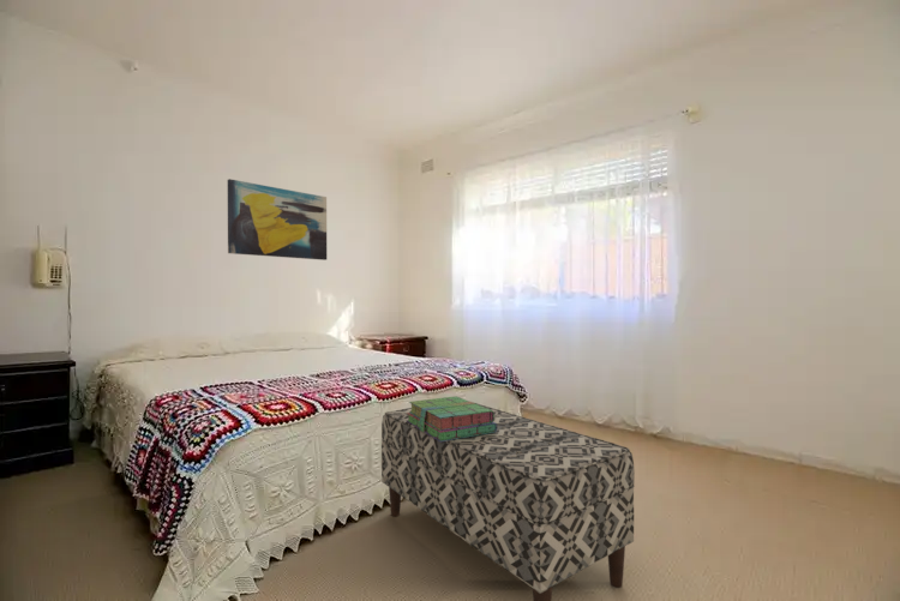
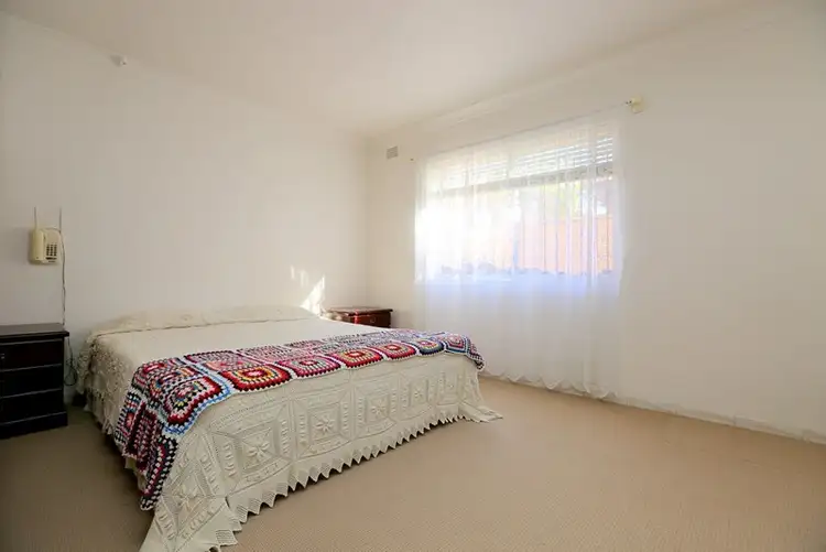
- bench [380,402,636,601]
- wall art [227,178,328,262]
- stack of books [407,395,497,441]
